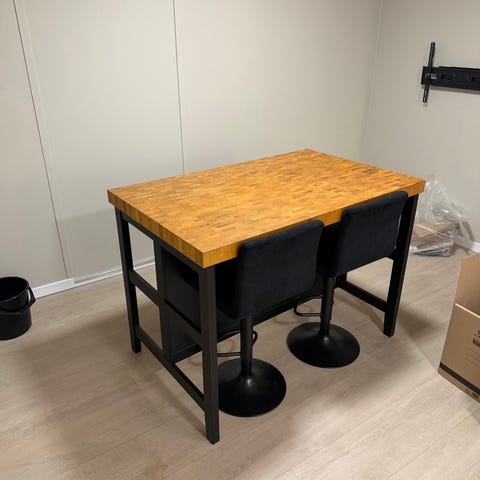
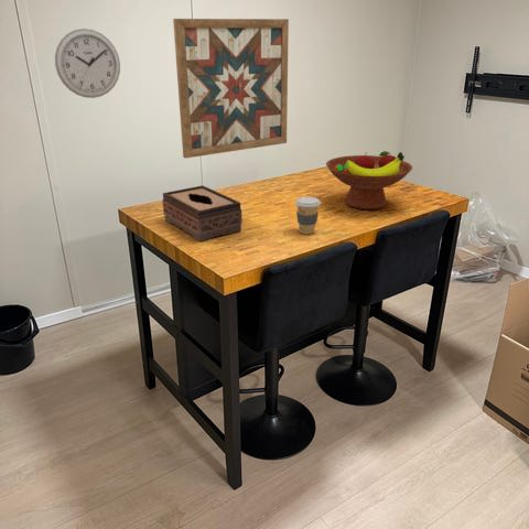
+ wall clock [54,28,121,99]
+ wall art [172,18,290,160]
+ fruit bowl [325,150,413,210]
+ tissue box [161,184,244,242]
+ coffee cup [294,196,322,236]
